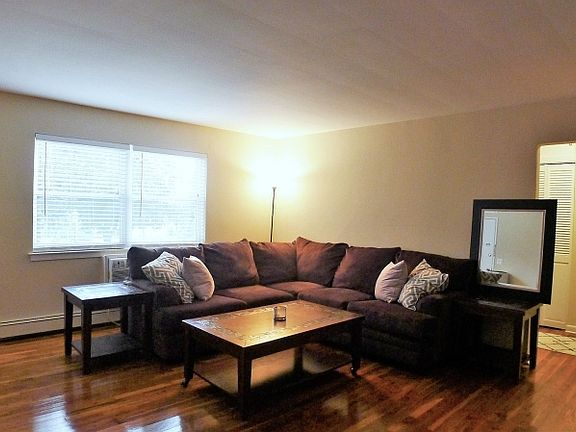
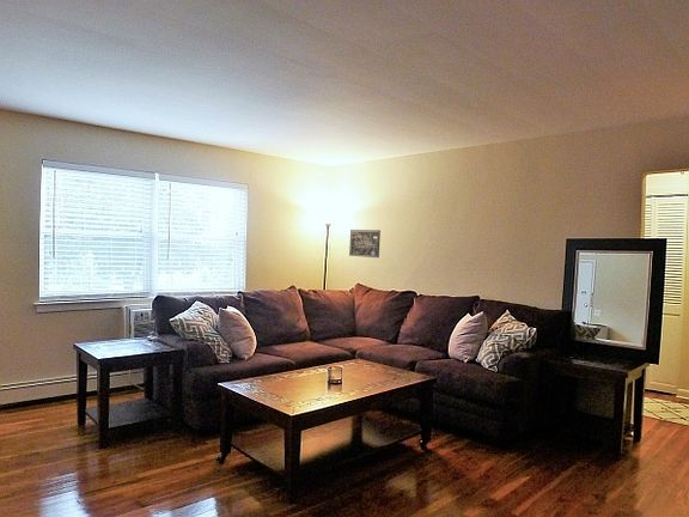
+ wall art [348,229,382,258]
